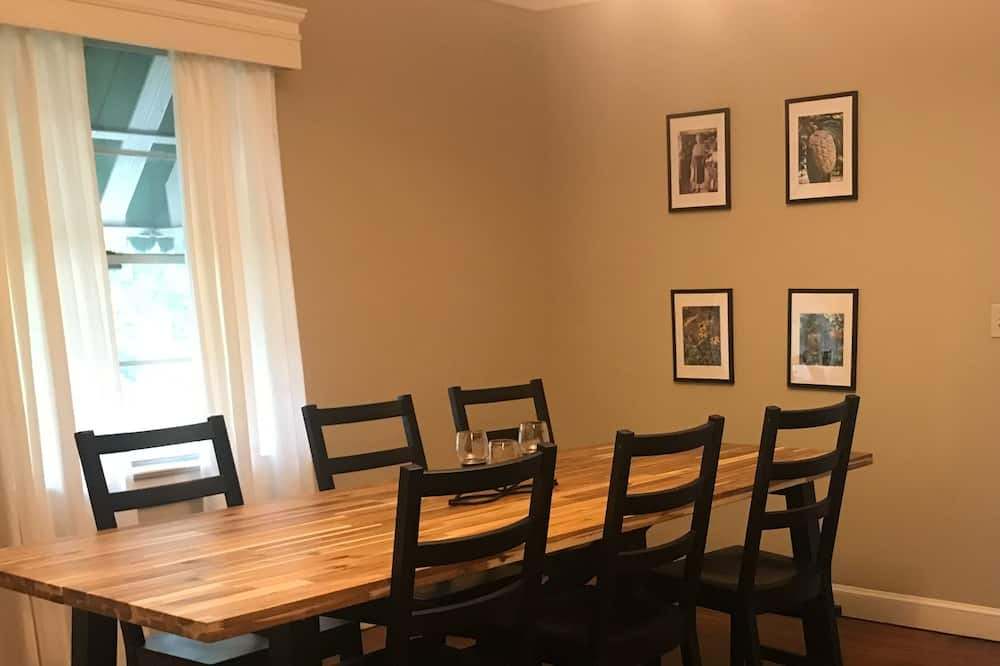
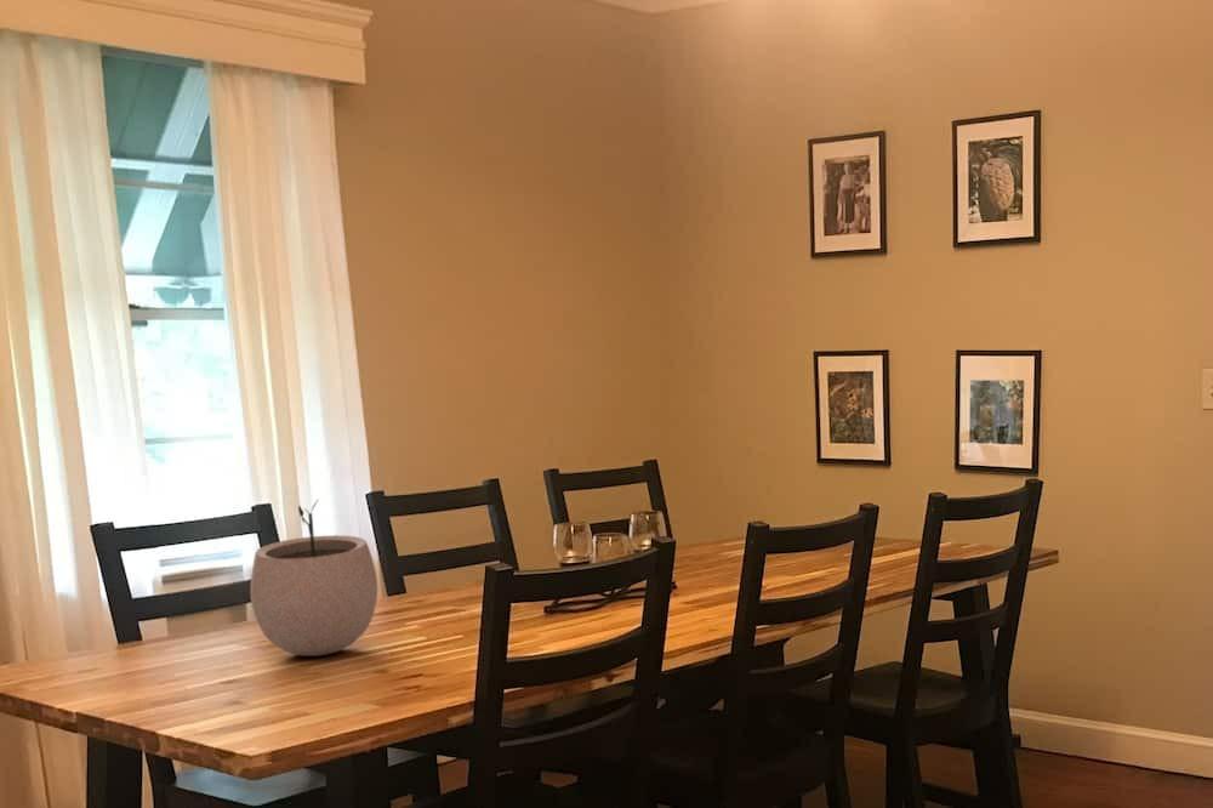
+ plant pot [250,499,378,658]
